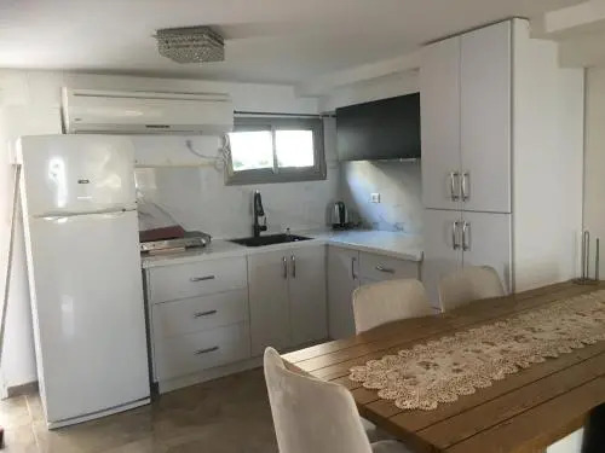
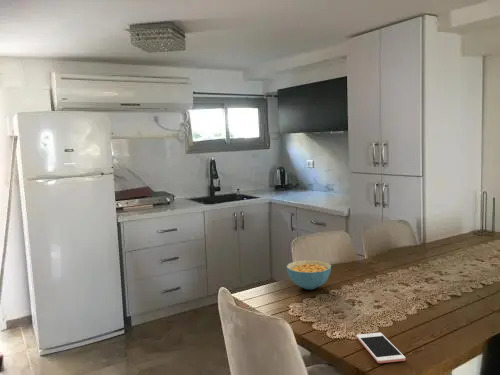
+ cell phone [355,332,406,364]
+ cereal bowl [285,259,332,290]
